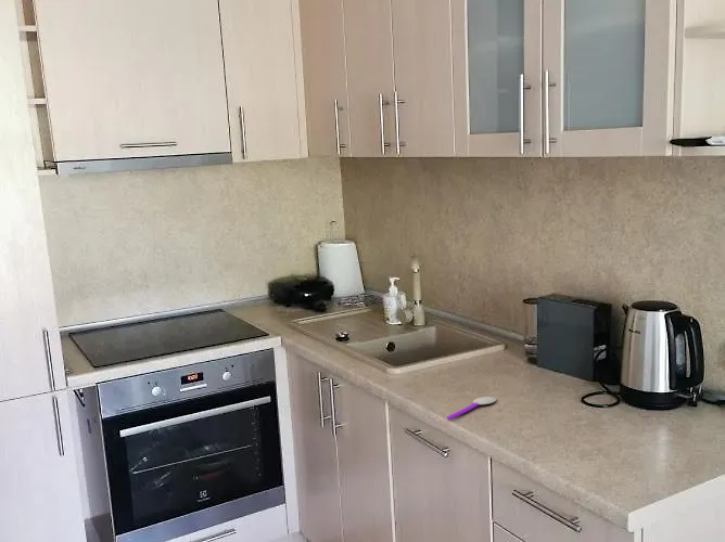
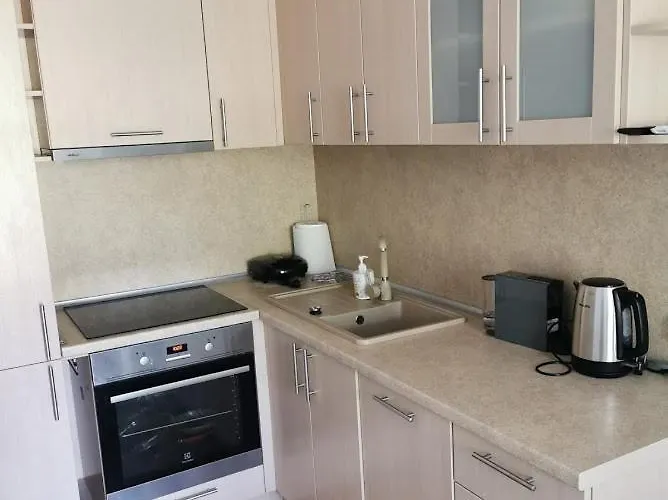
- spoon [446,396,497,421]
